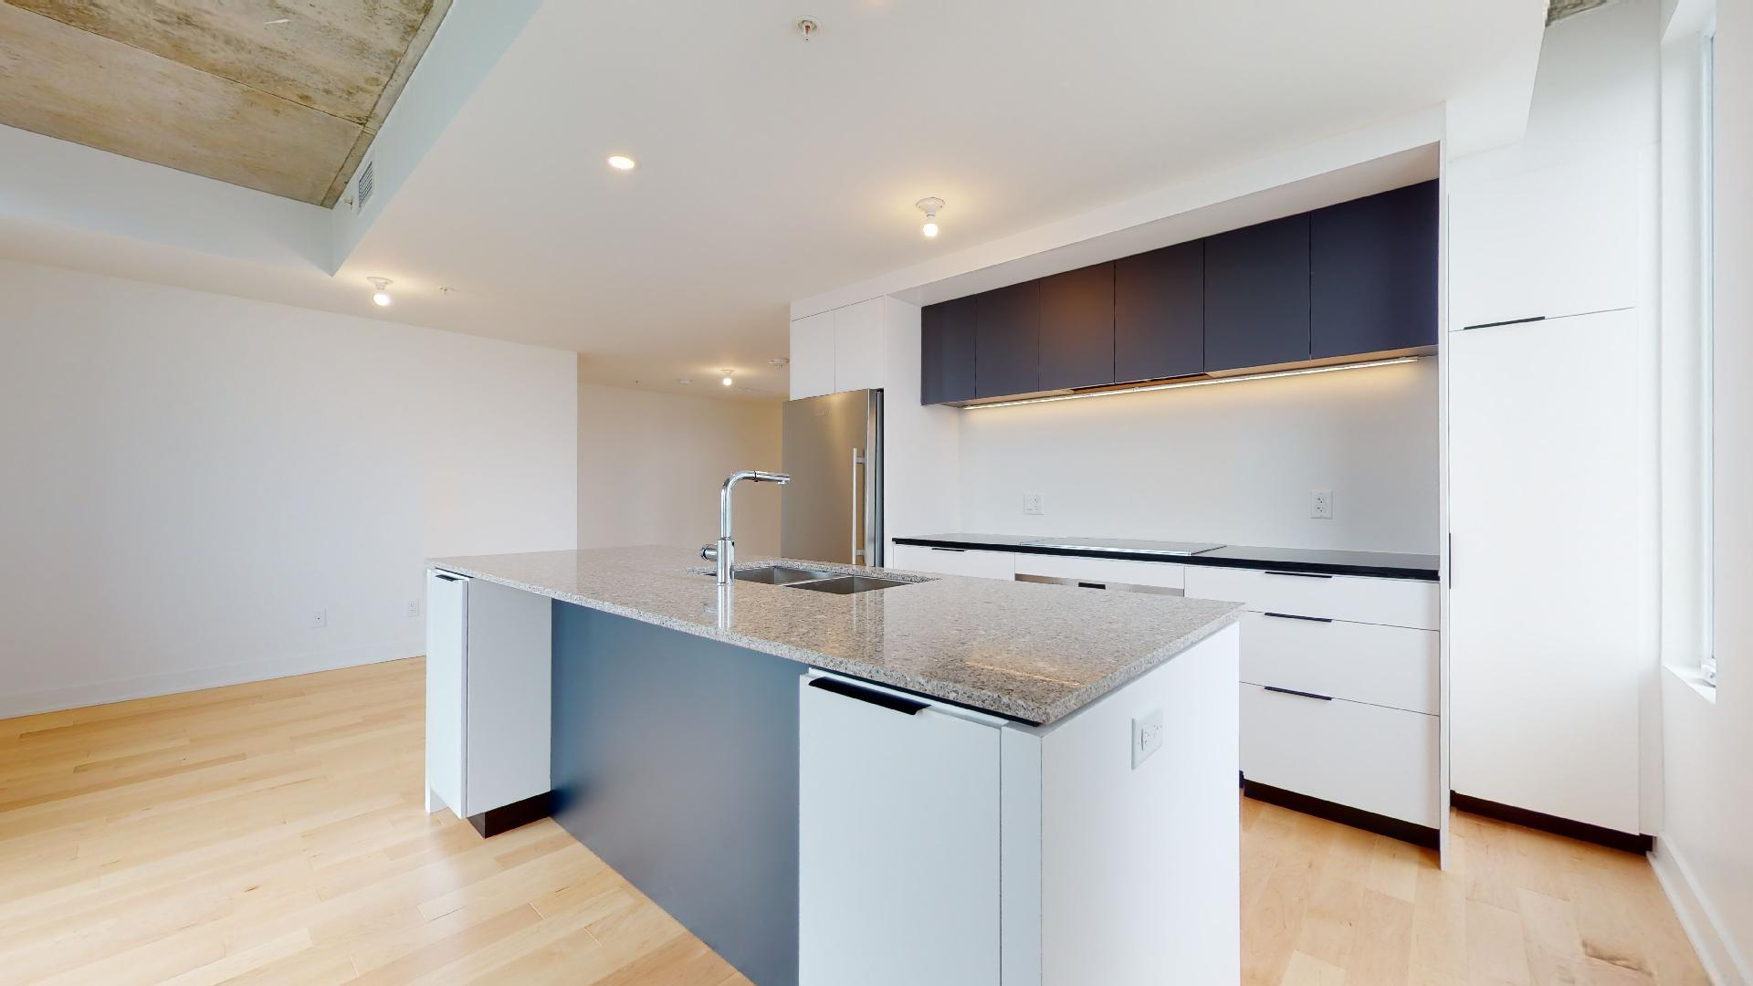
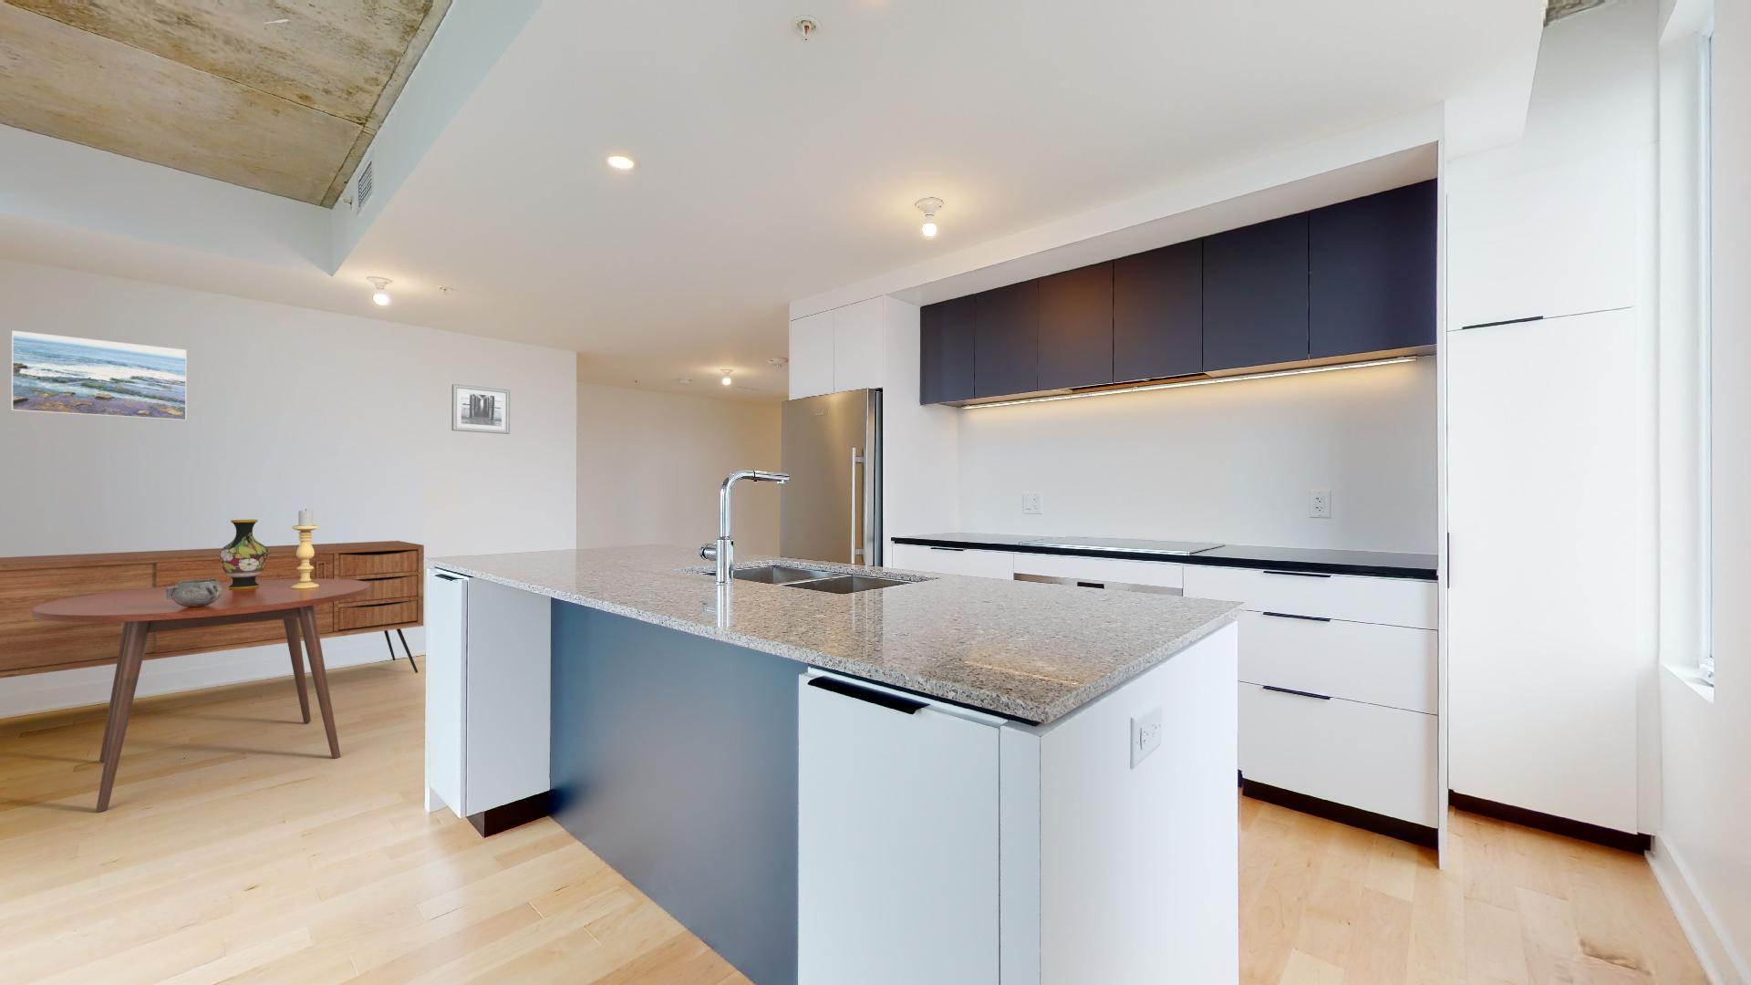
+ candle holder [291,508,319,589]
+ dining table [32,580,372,813]
+ vase [220,518,268,589]
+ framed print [11,330,188,421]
+ decorative bowl [166,580,222,607]
+ sideboard [0,540,425,680]
+ wall art [451,382,511,435]
